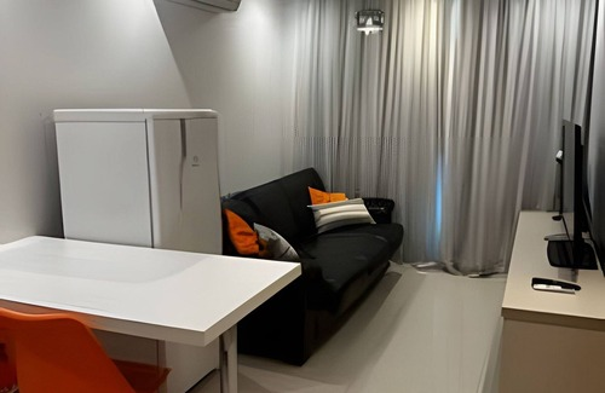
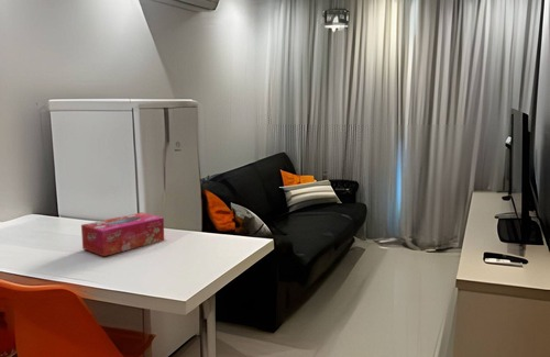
+ tissue box [80,212,165,257]
